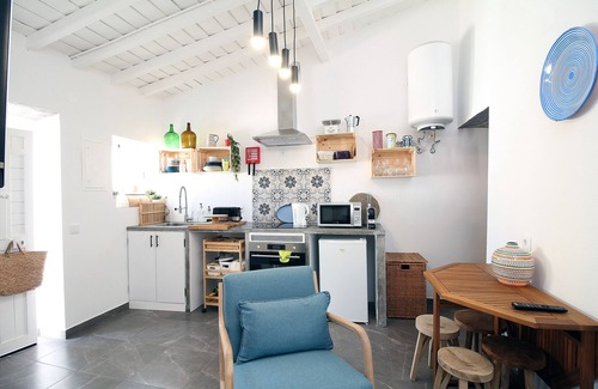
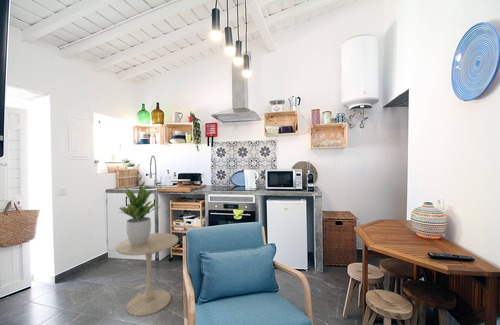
+ side table [115,232,179,317]
+ potted plant [118,180,161,246]
